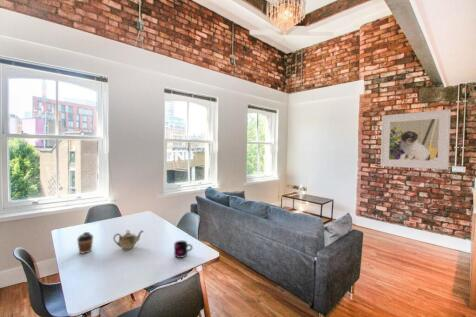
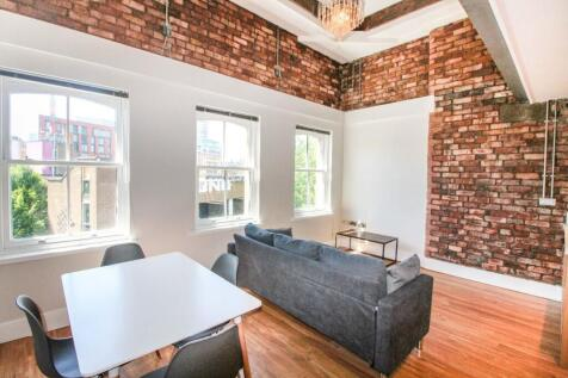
- teapot [113,229,145,250]
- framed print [380,108,452,170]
- coffee cup [76,231,94,254]
- mug [173,240,194,259]
